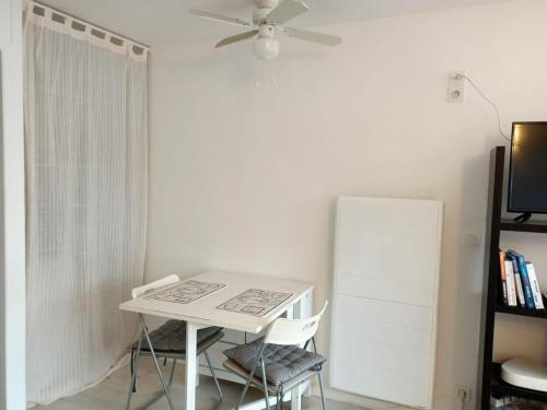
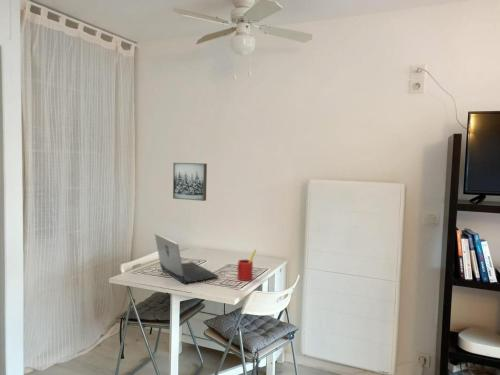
+ laptop [154,232,219,285]
+ straw [236,248,257,282]
+ wall art [172,162,208,202]
